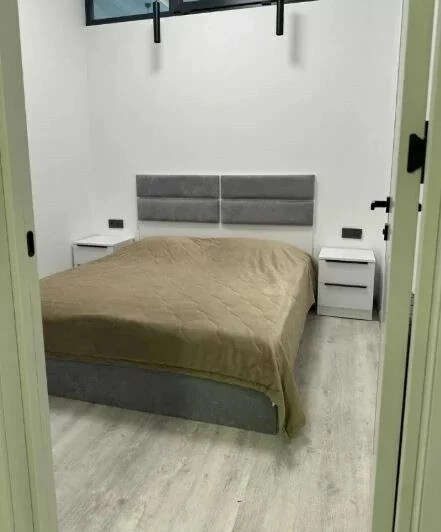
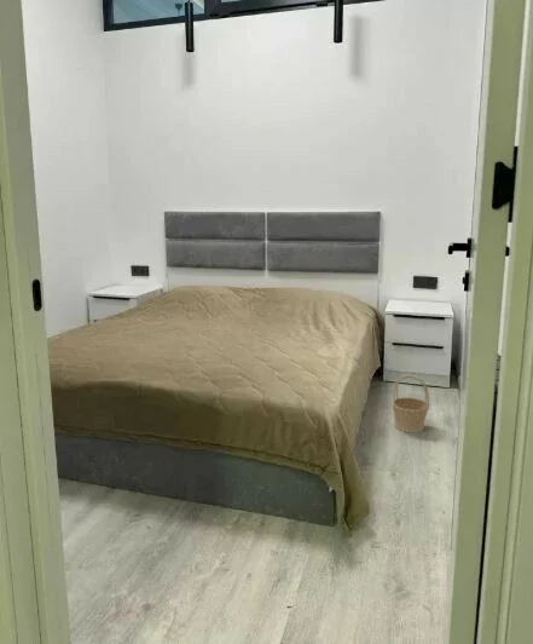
+ basket [390,374,430,433]
